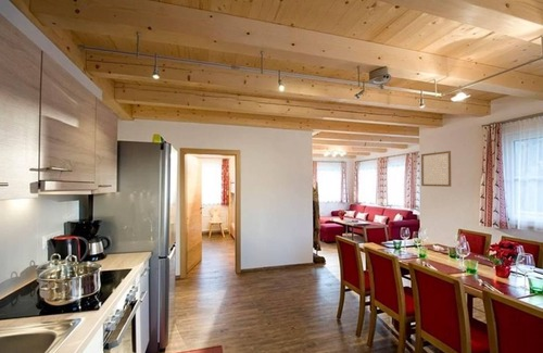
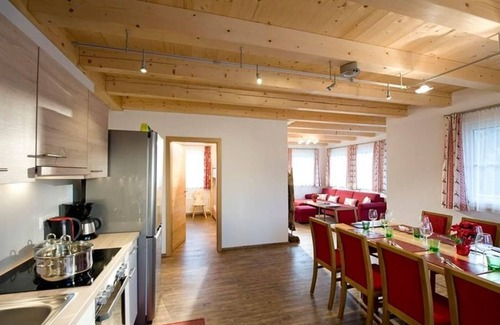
- wall art [420,150,452,188]
